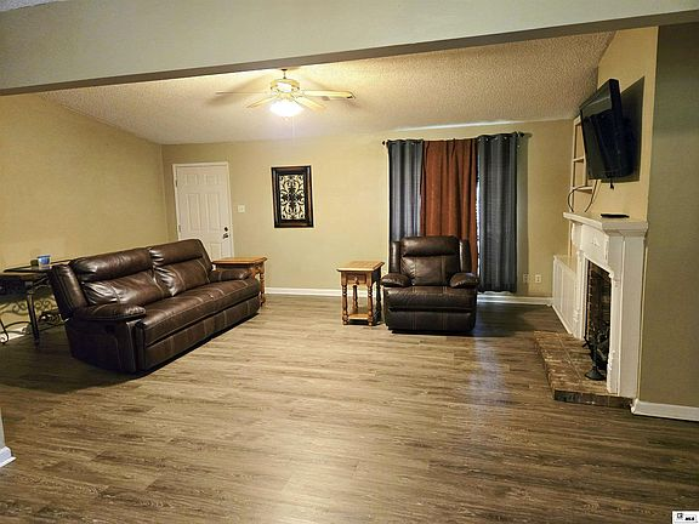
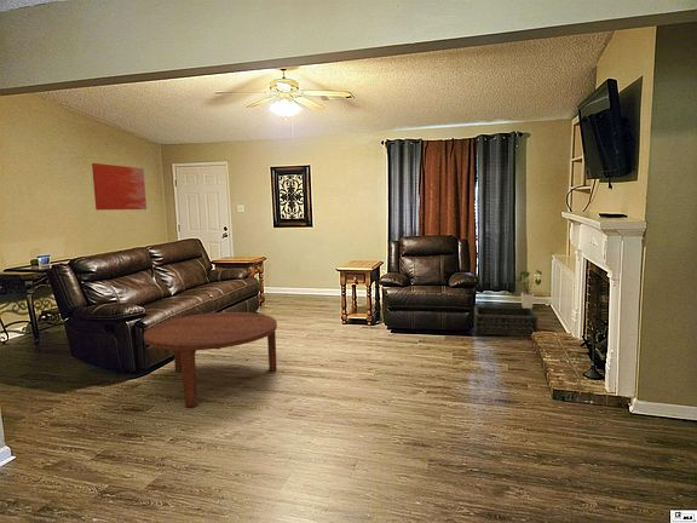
+ house plant [515,269,543,309]
+ wall art [91,162,148,211]
+ coffee table [143,311,278,408]
+ basket [473,305,538,337]
